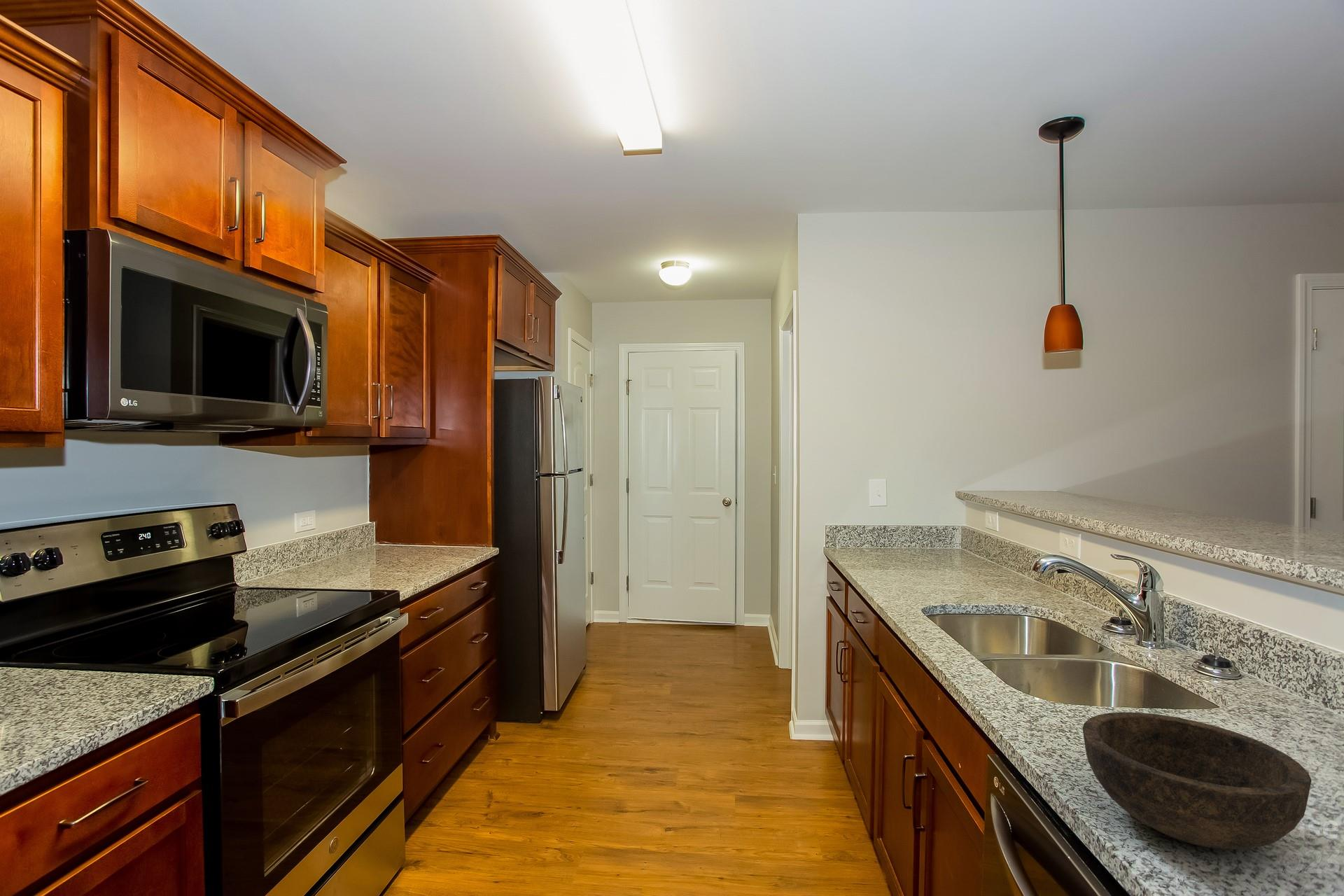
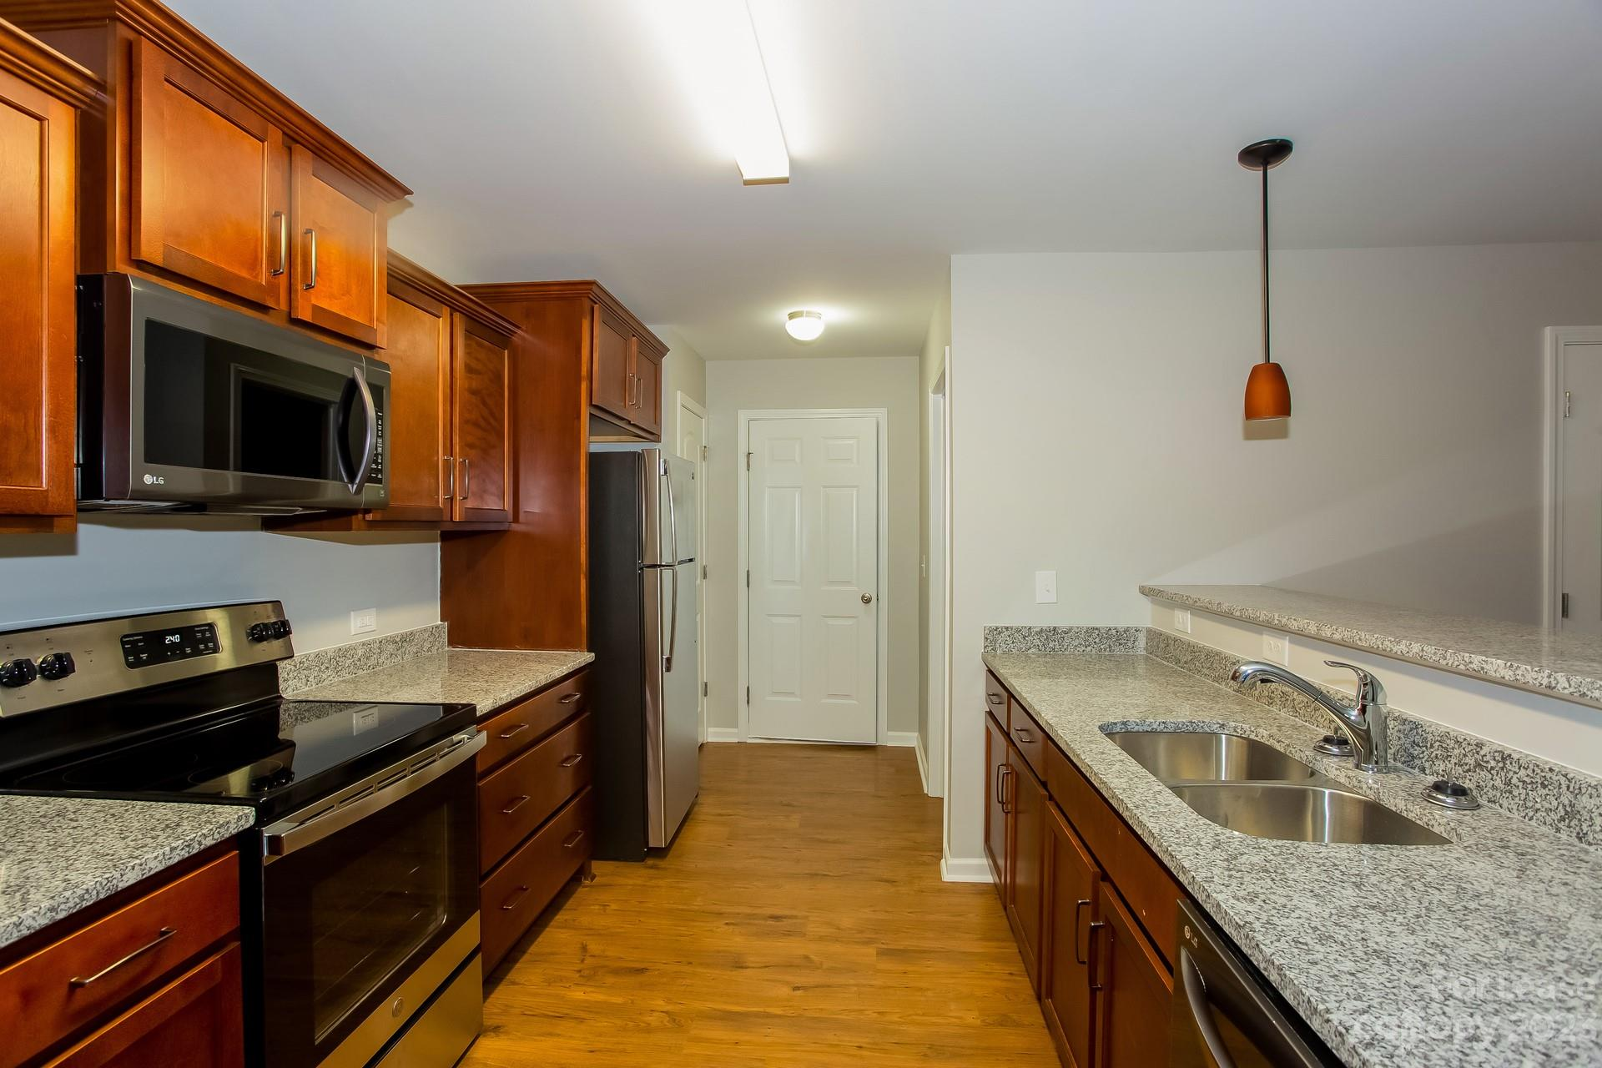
- bowl [1082,711,1312,851]
